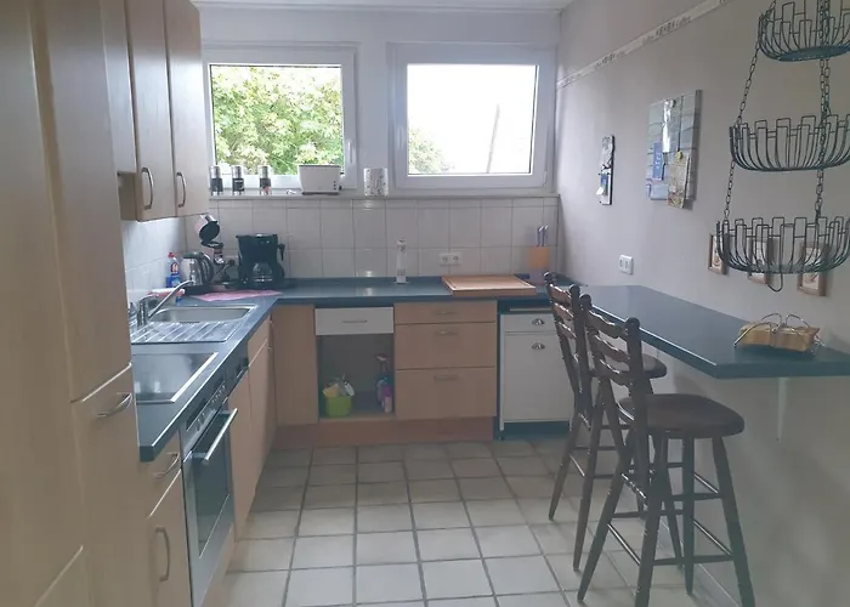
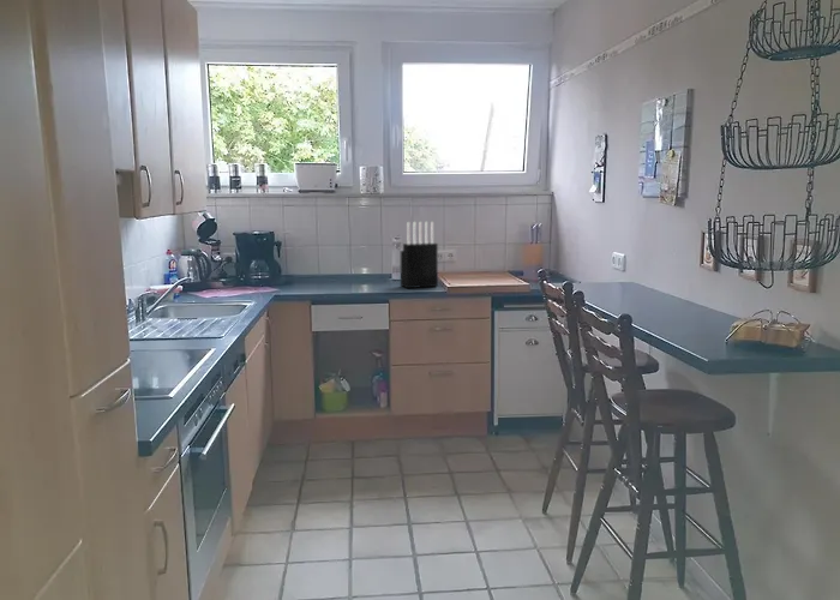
+ knife block [400,221,439,289]
